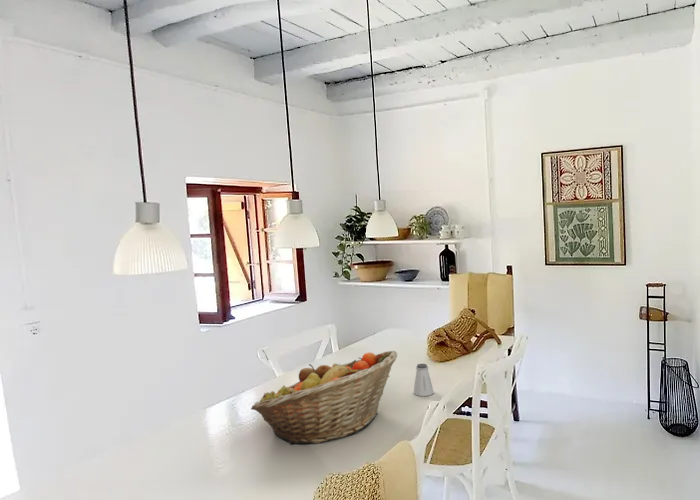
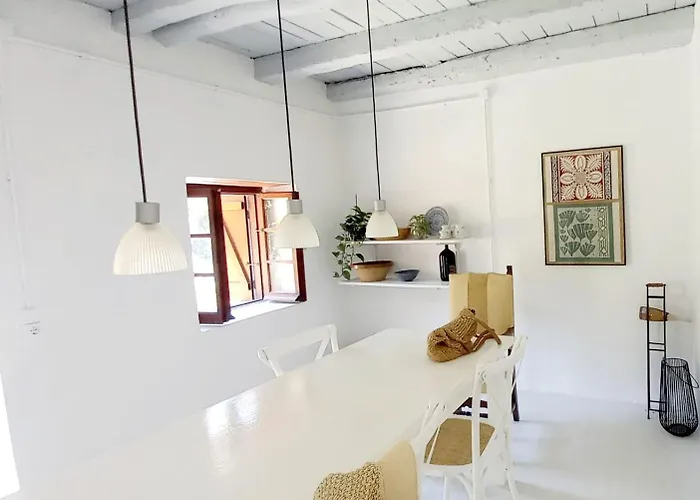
- fruit basket [250,350,398,446]
- saltshaker [412,363,434,397]
